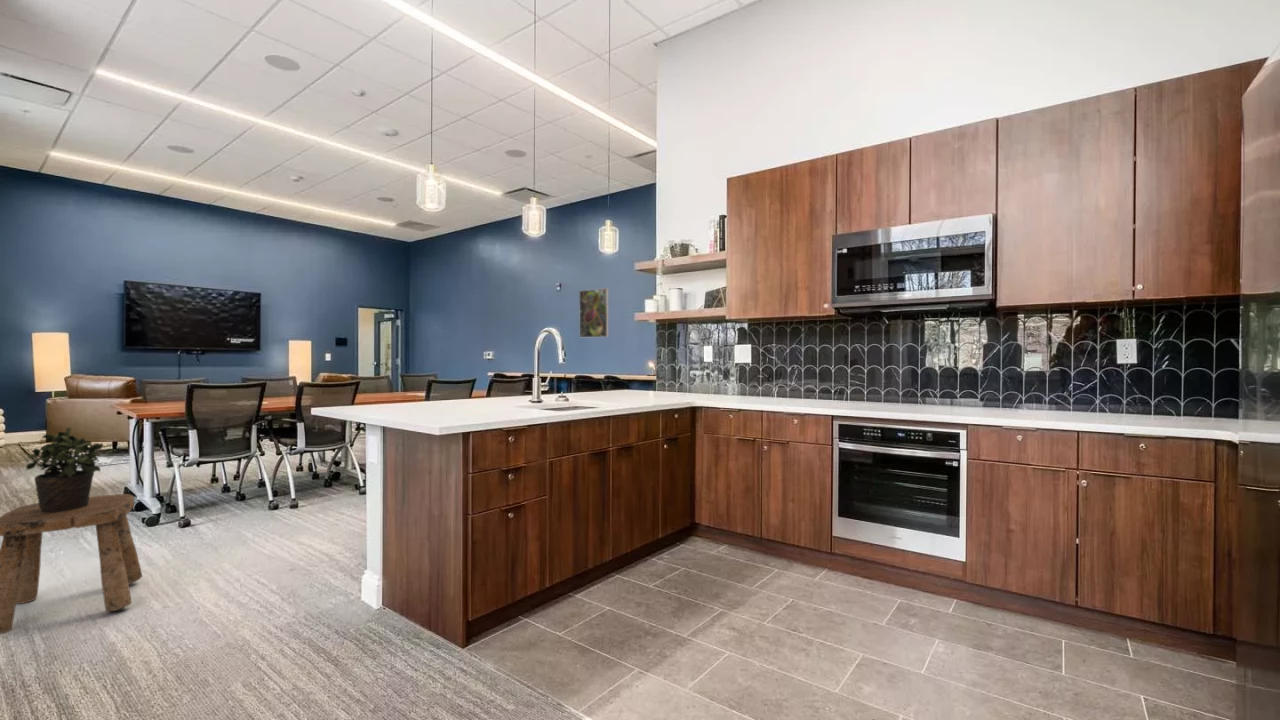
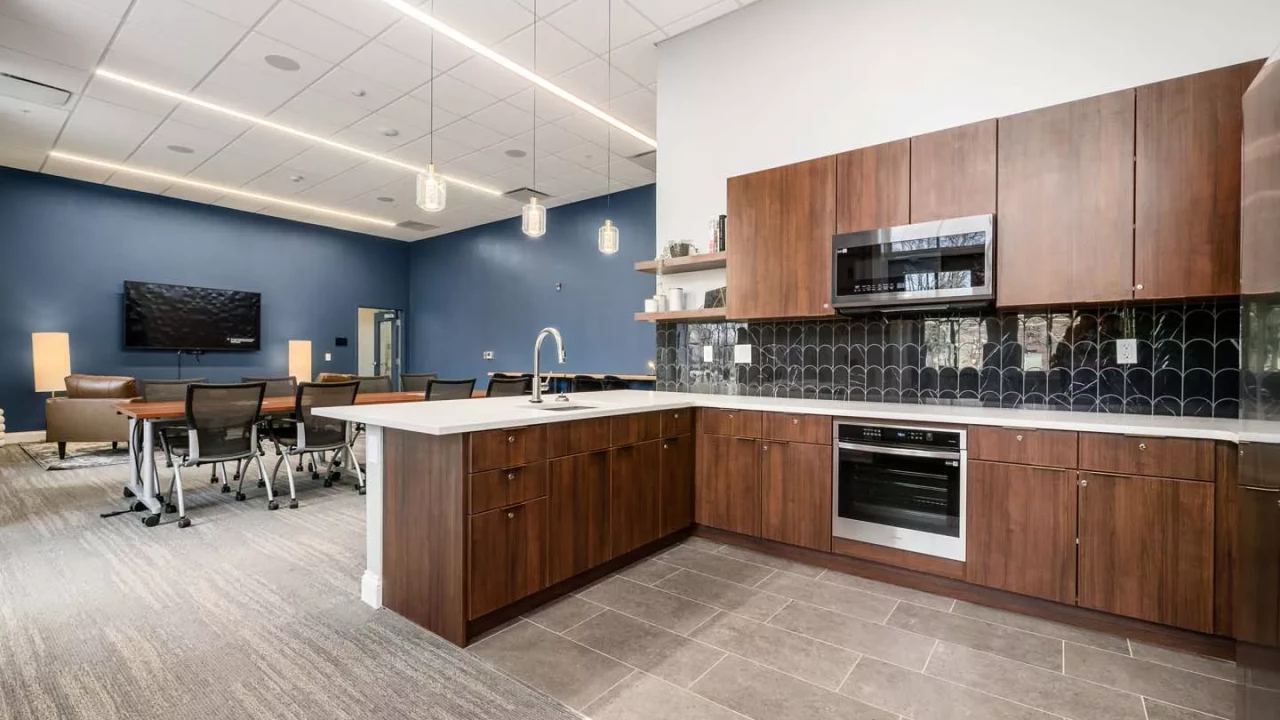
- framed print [578,287,609,338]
- potted plant [25,427,104,513]
- stool [0,493,143,635]
